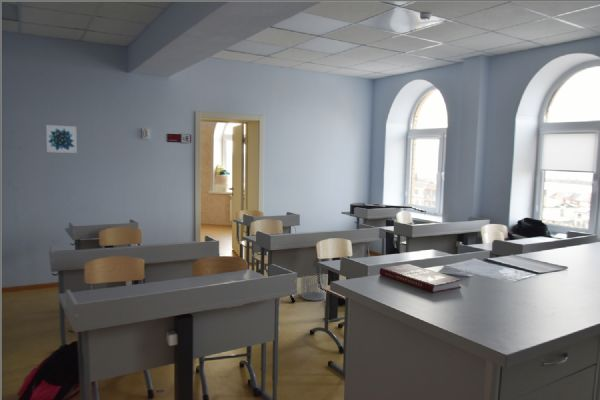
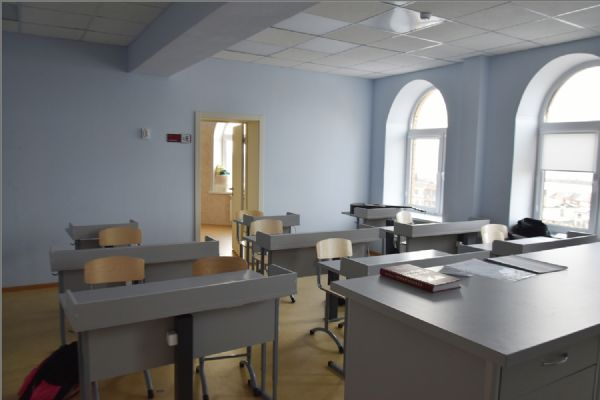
- wall art [45,124,78,154]
- waste bin [300,274,329,302]
